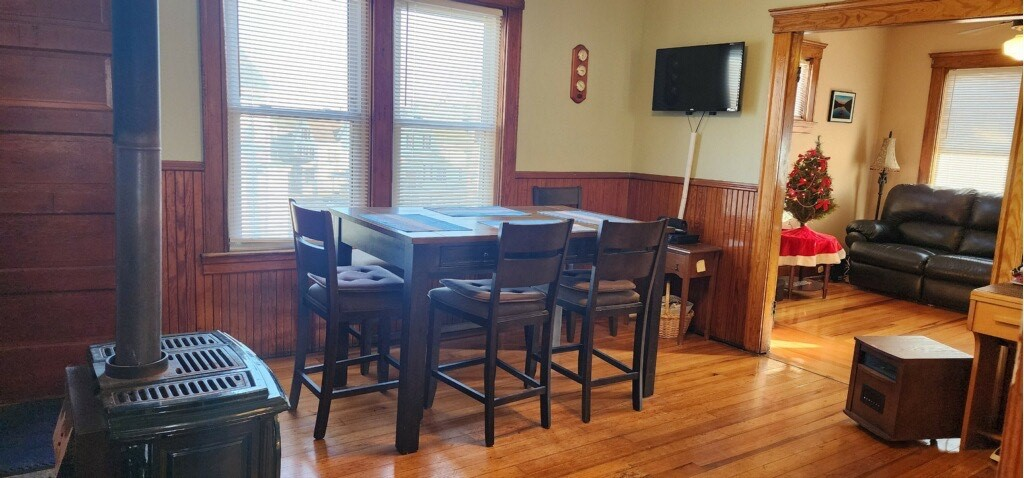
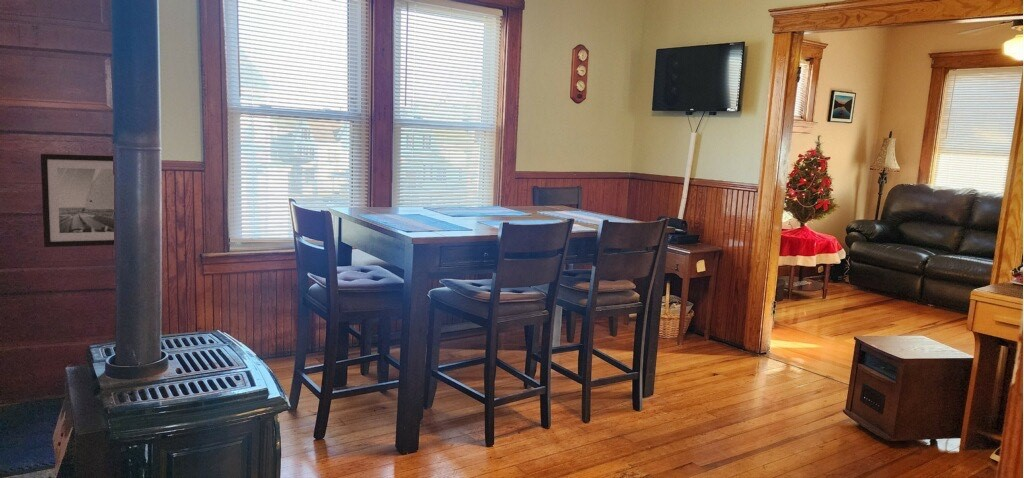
+ wall art [40,153,115,248]
